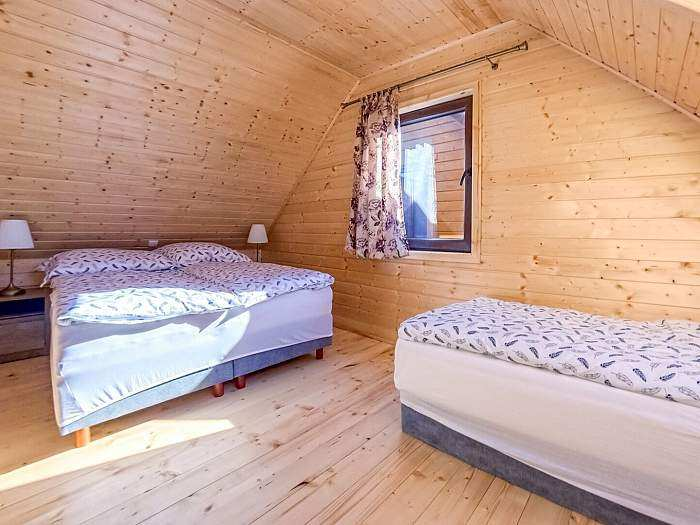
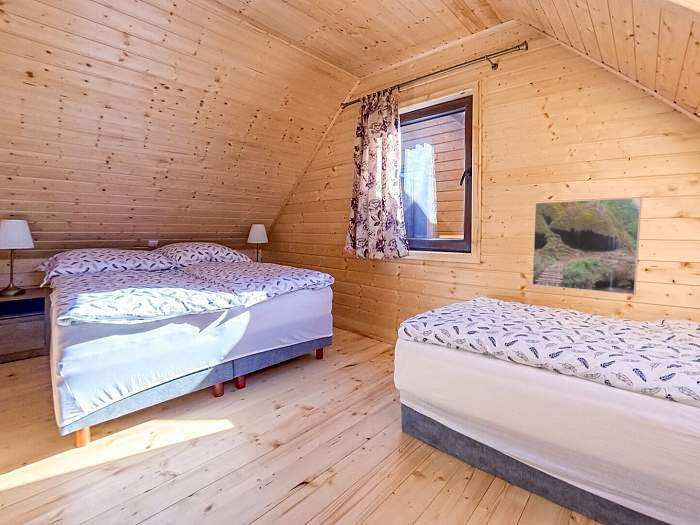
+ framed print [531,196,643,296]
